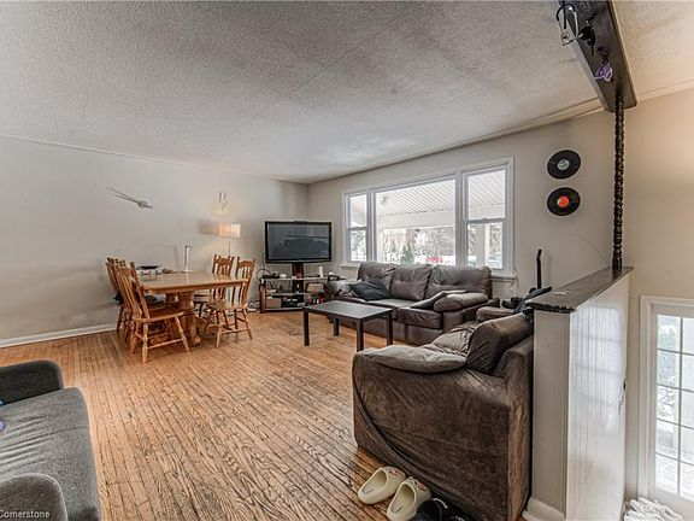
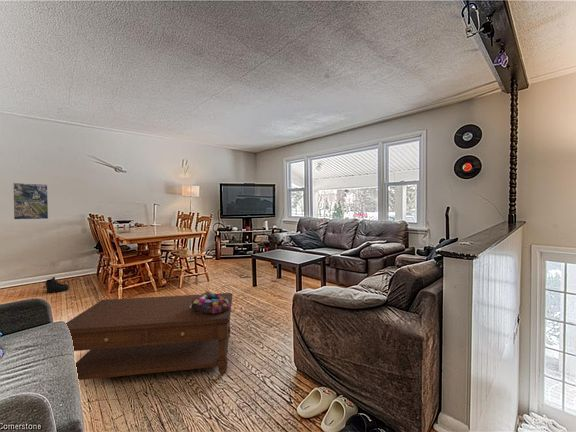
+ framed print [12,182,49,220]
+ coffee table [65,292,234,381]
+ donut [190,290,230,313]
+ boots [44,276,70,294]
